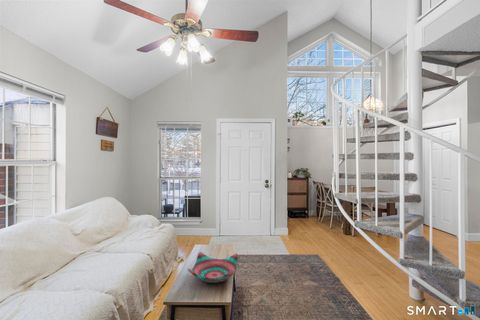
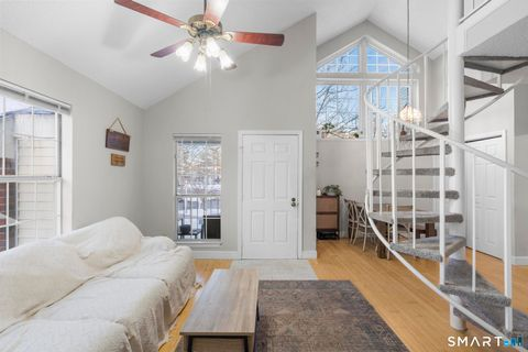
- decorative bowl [187,251,239,284]
